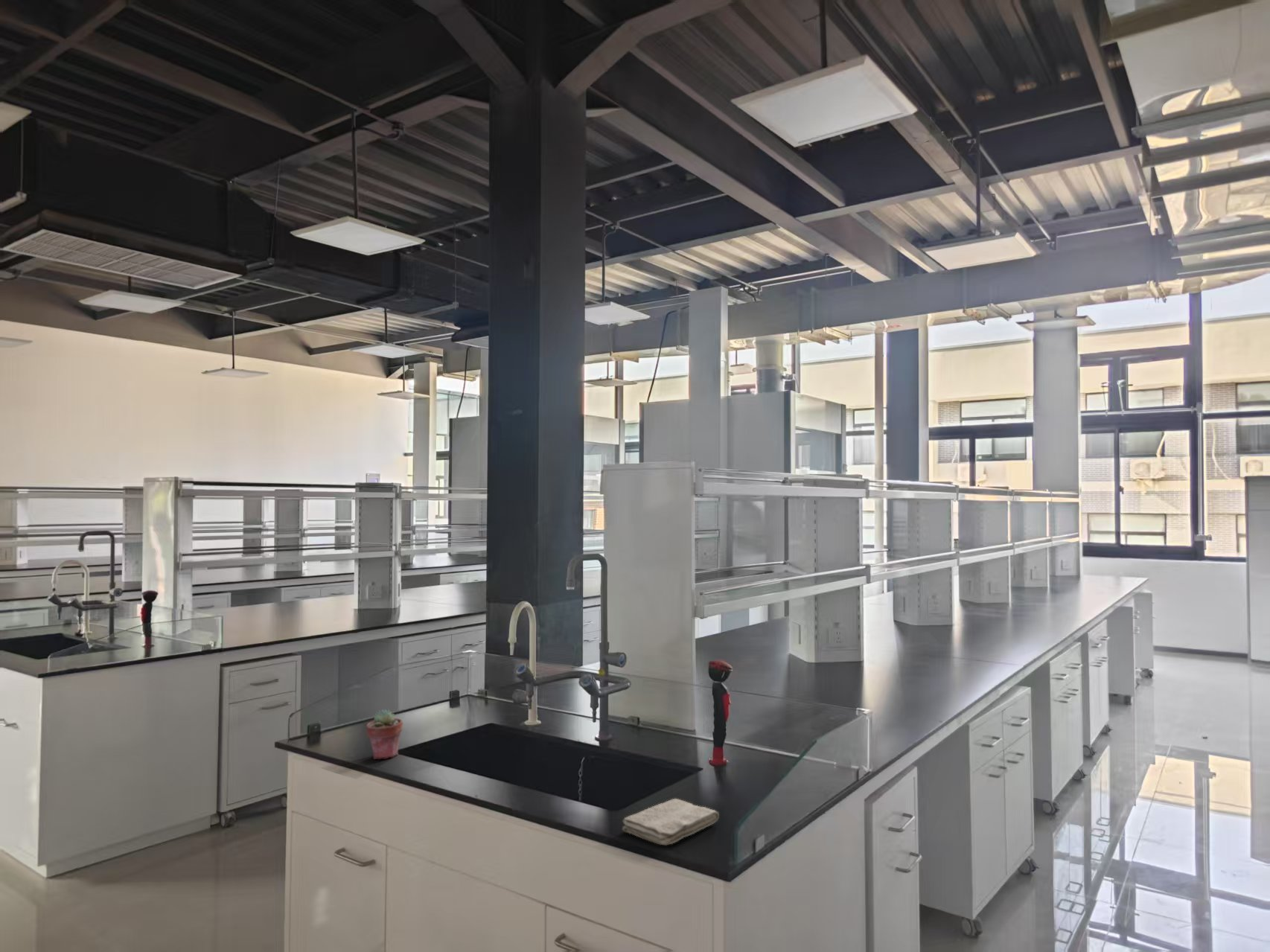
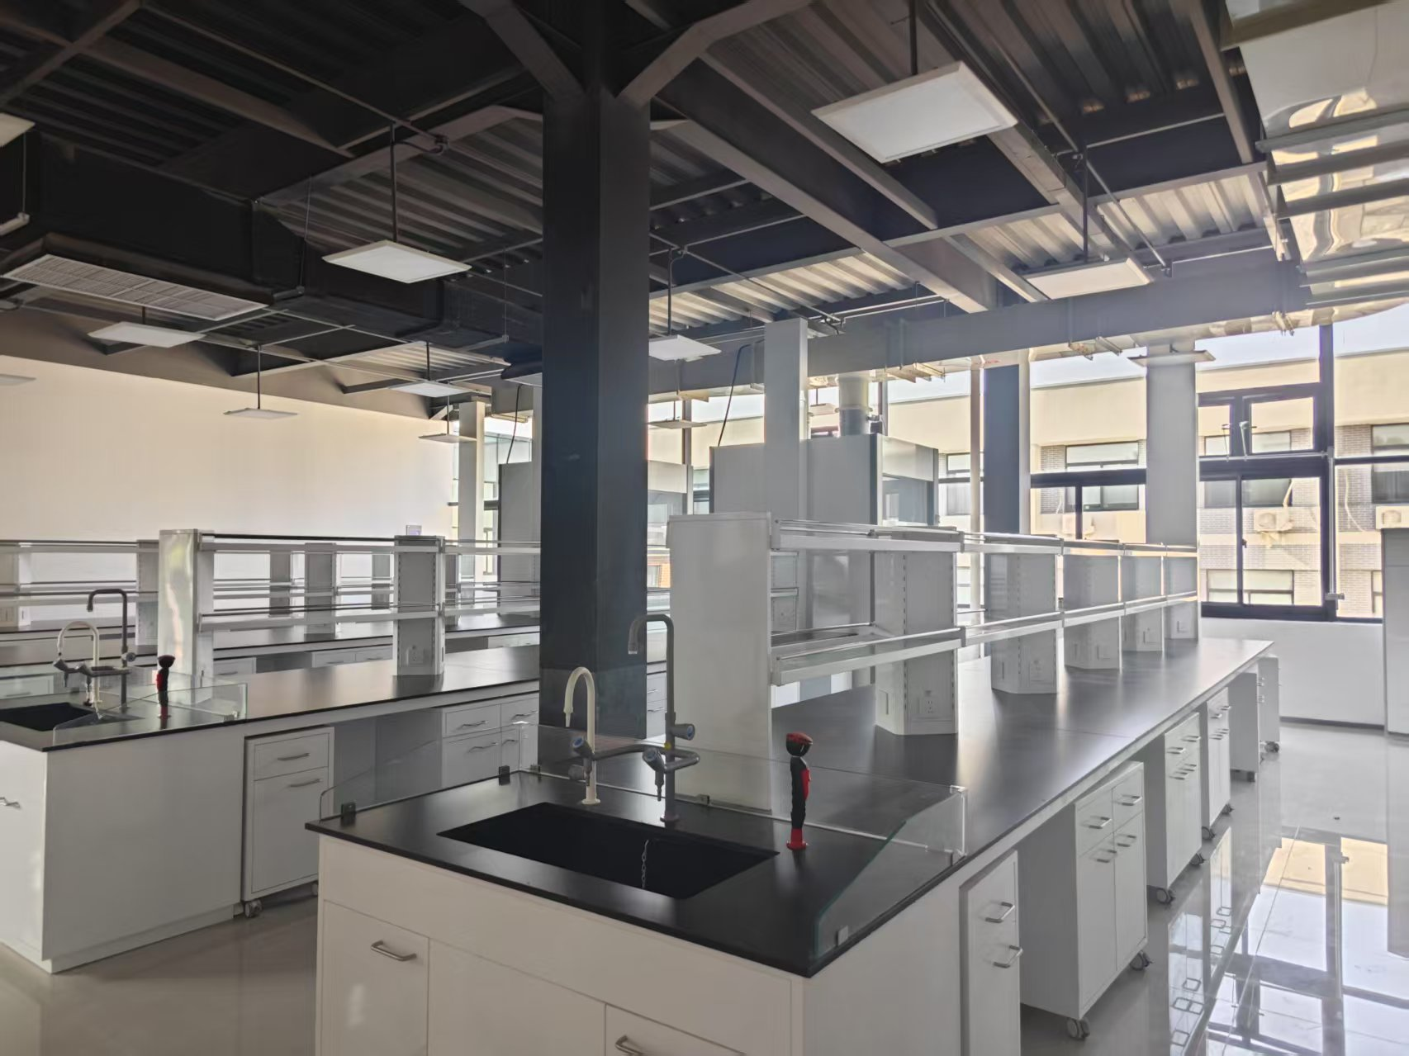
- washcloth [622,798,720,846]
- potted succulent [366,709,403,760]
